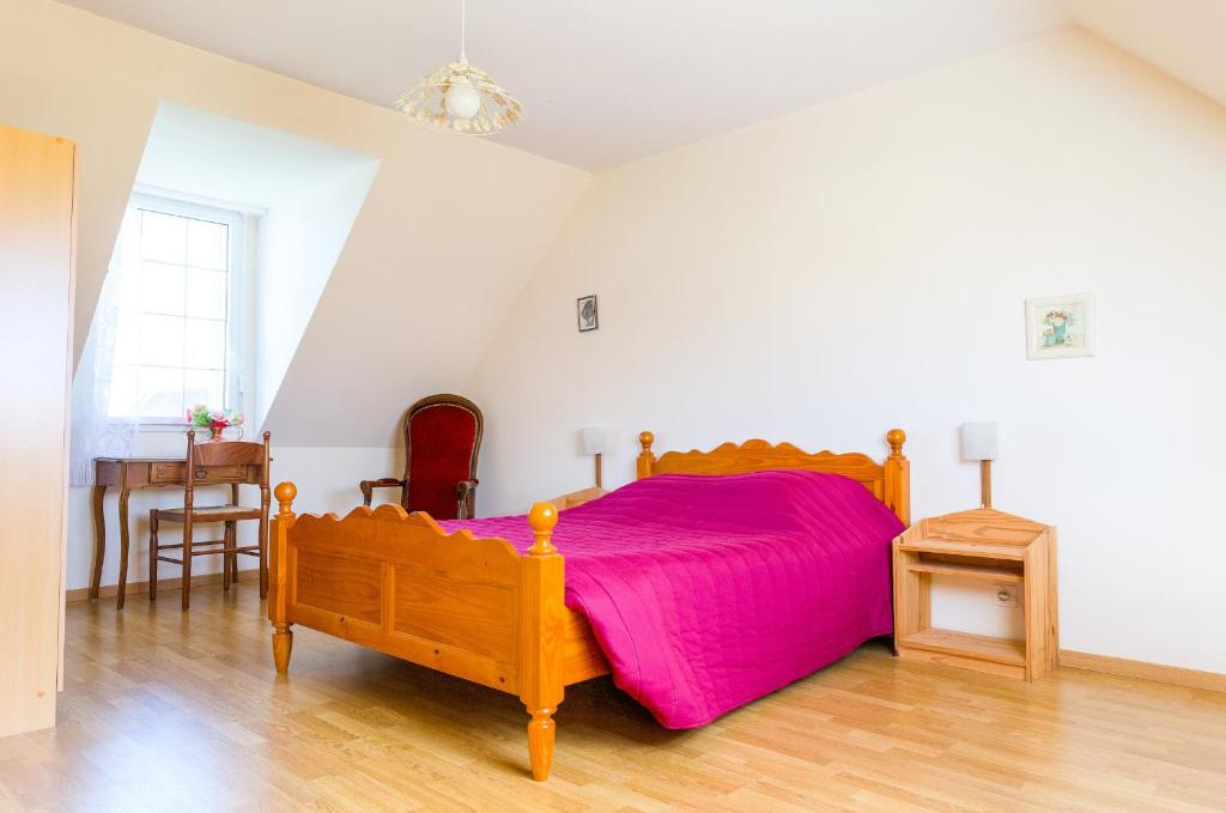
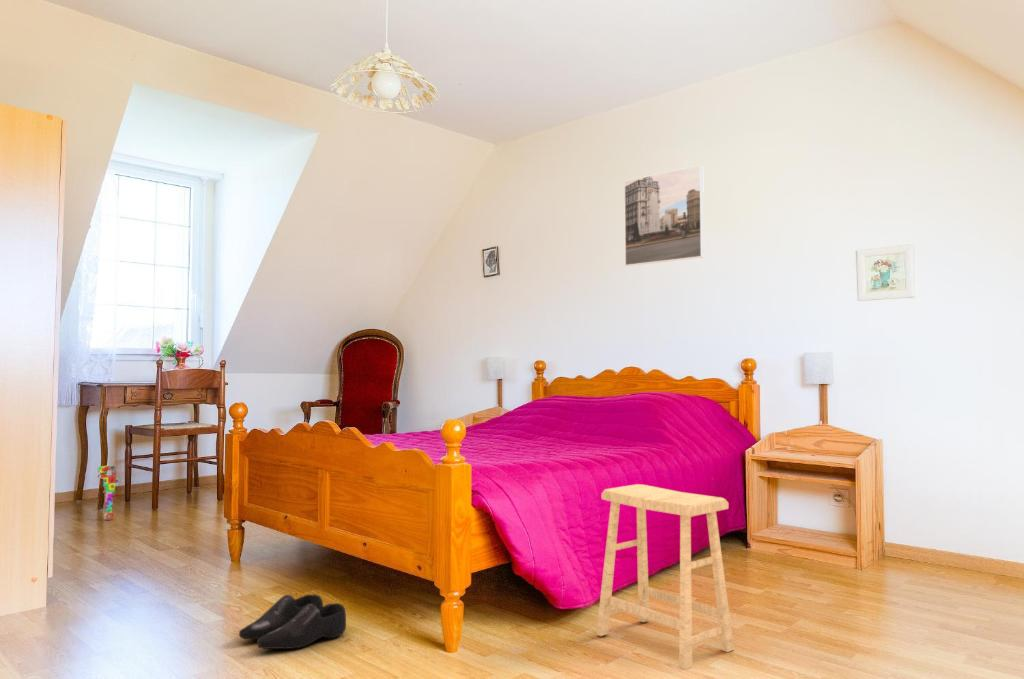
+ footstool [595,483,735,671]
+ shoe [238,593,347,650]
+ pipe wrench [97,464,120,521]
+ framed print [623,164,705,267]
